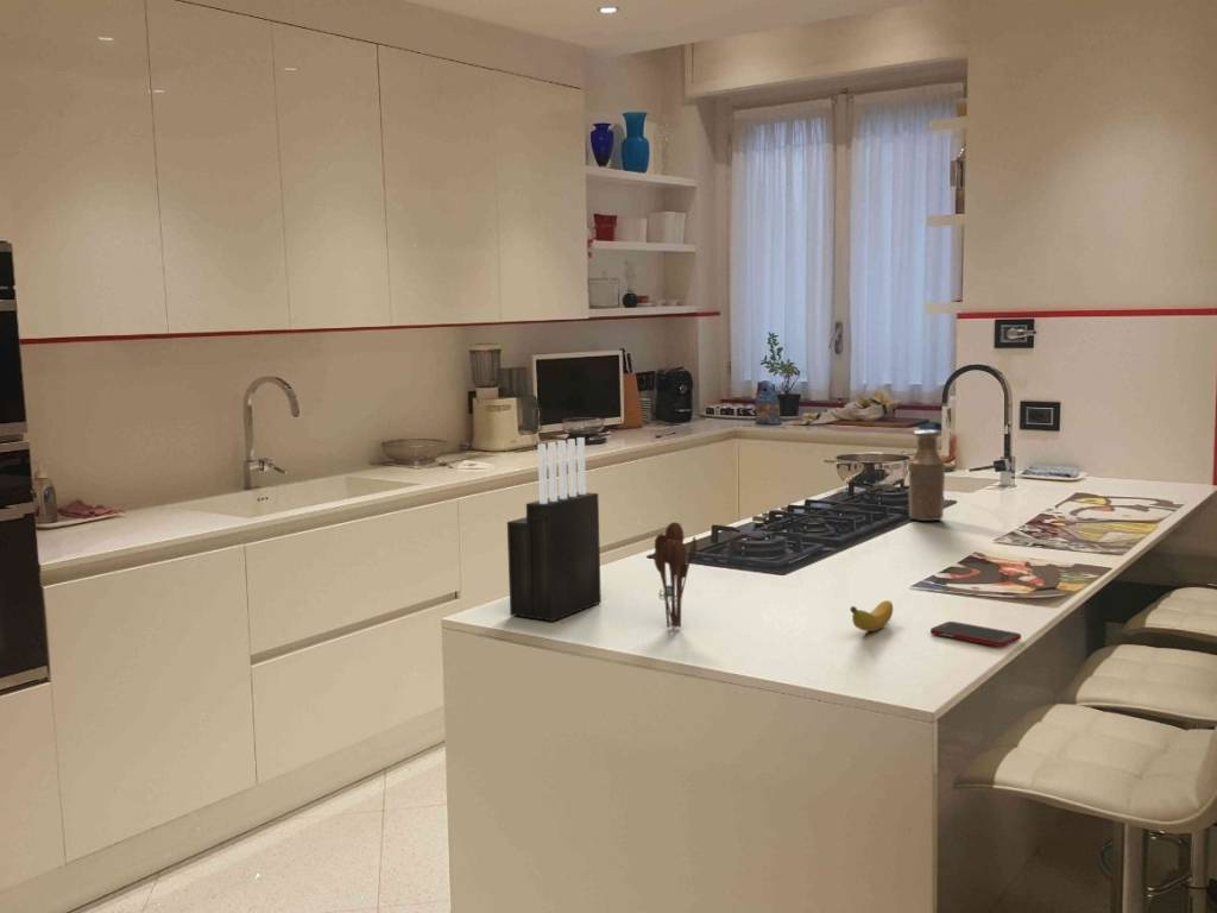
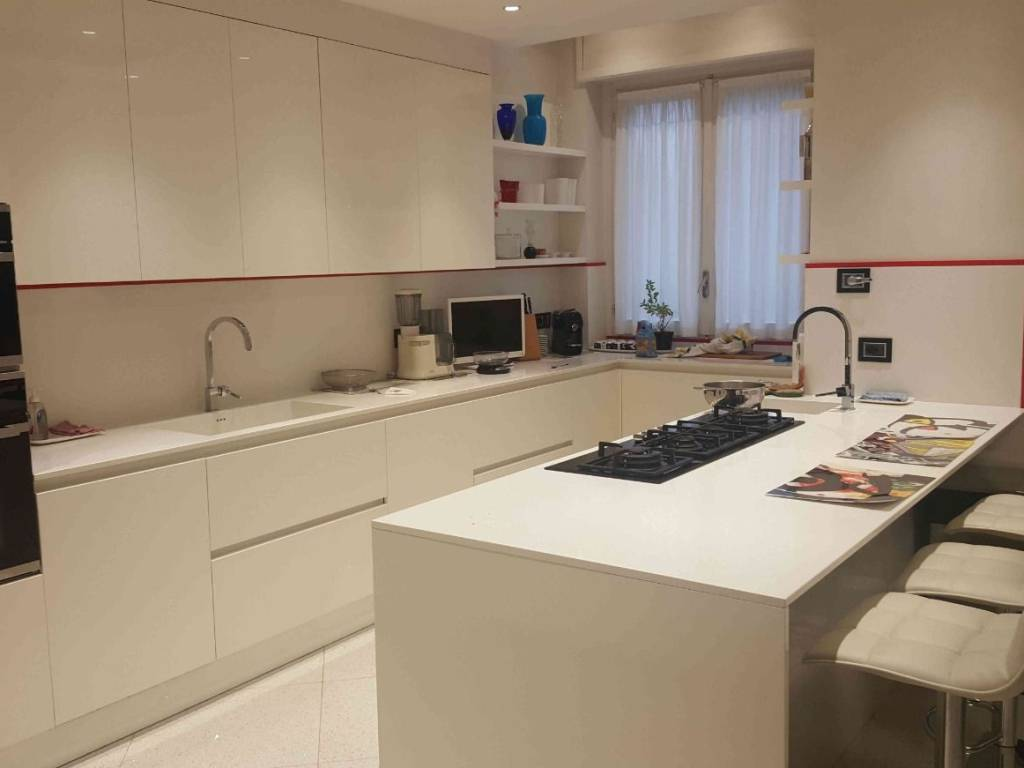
- banana [849,599,894,632]
- bottle [908,429,946,522]
- knife block [506,436,603,623]
- utensil holder [652,521,698,630]
- cell phone [929,621,1022,648]
